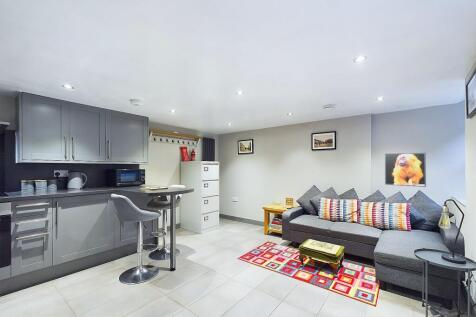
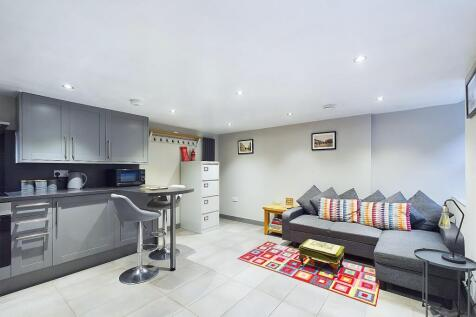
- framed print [384,152,427,188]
